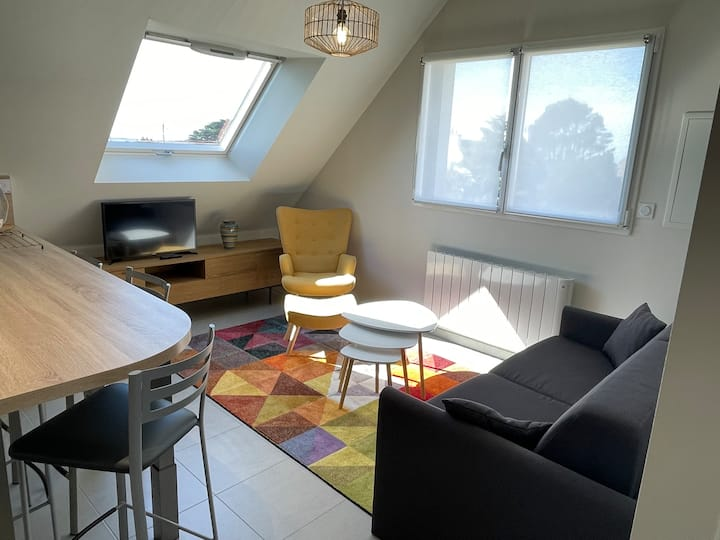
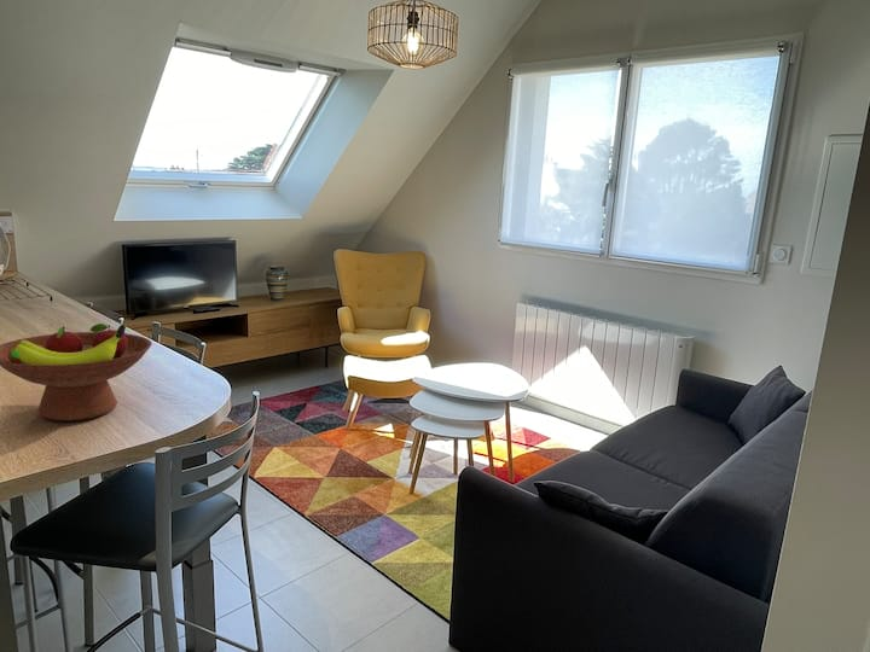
+ fruit bowl [0,322,153,421]
